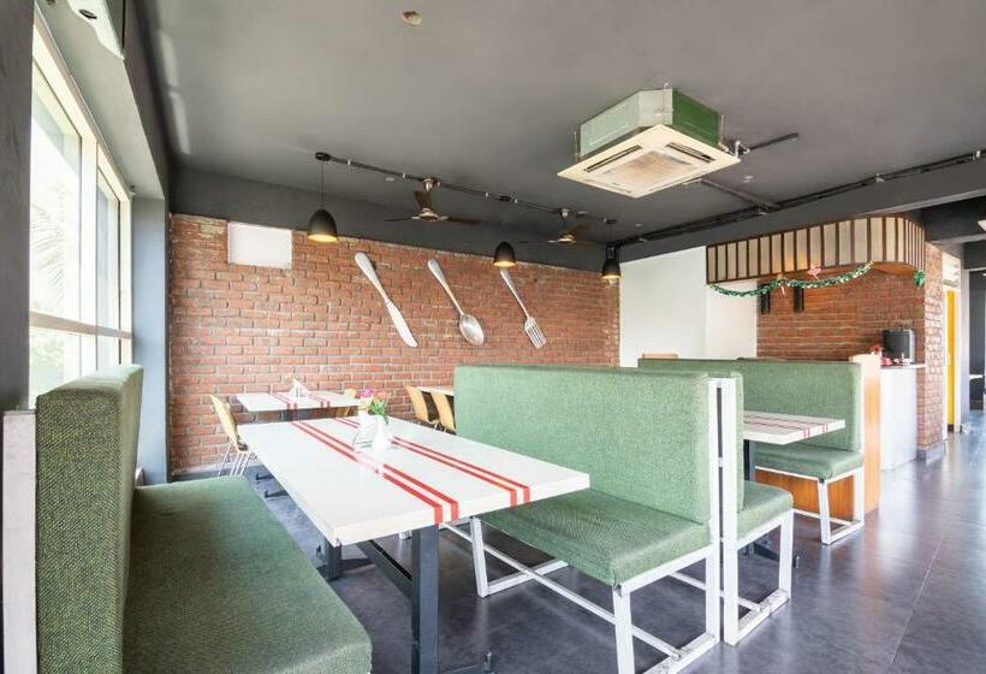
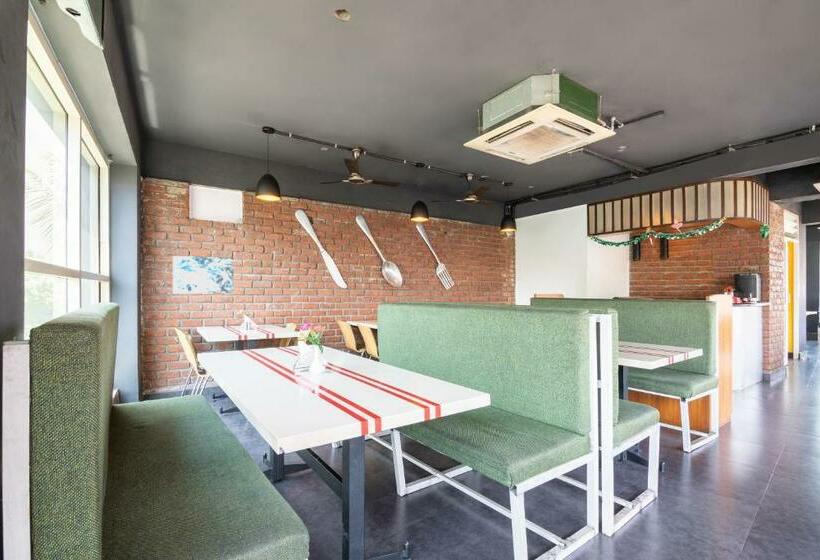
+ wall art [172,255,235,295]
